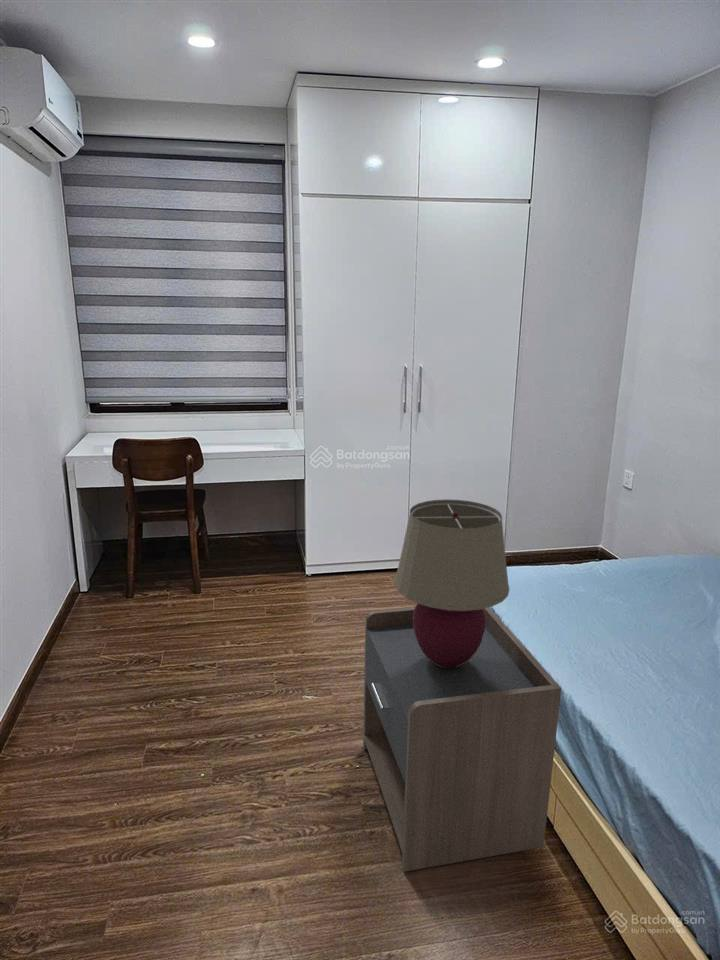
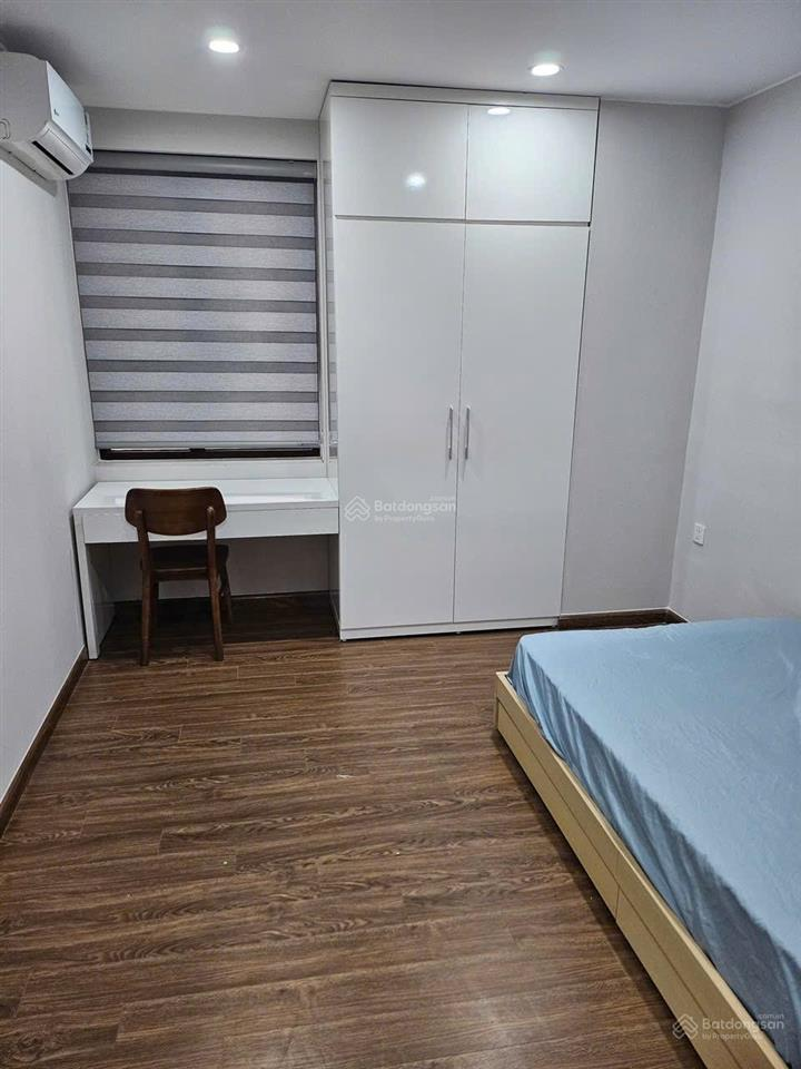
- nightstand [362,606,562,872]
- table lamp [394,498,510,668]
